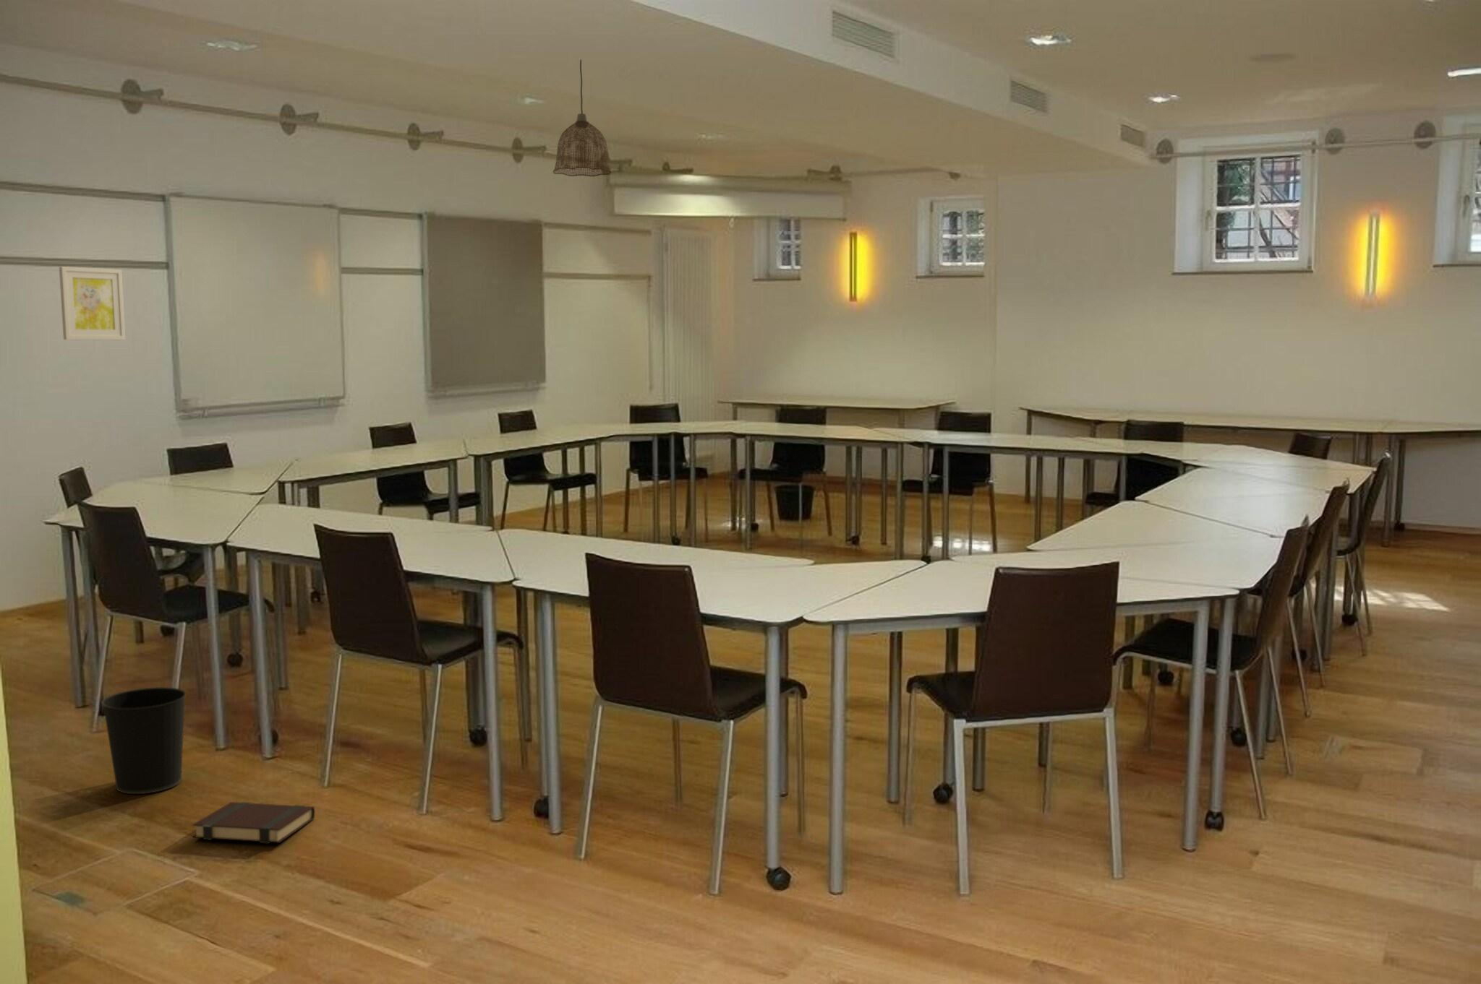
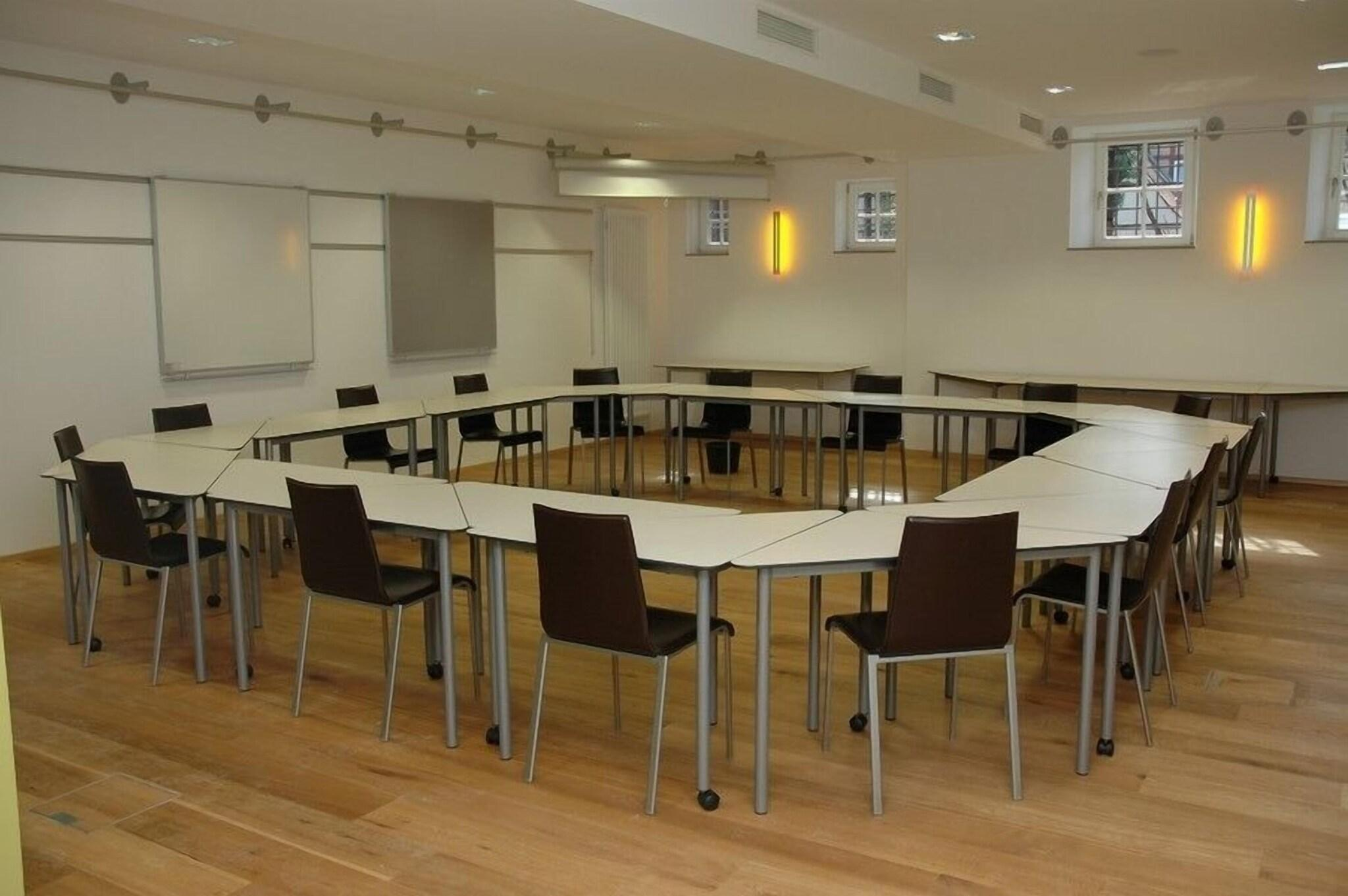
- book [191,802,315,845]
- pendant lamp [553,59,613,177]
- wastebasket [100,686,187,795]
- wall art [58,266,126,340]
